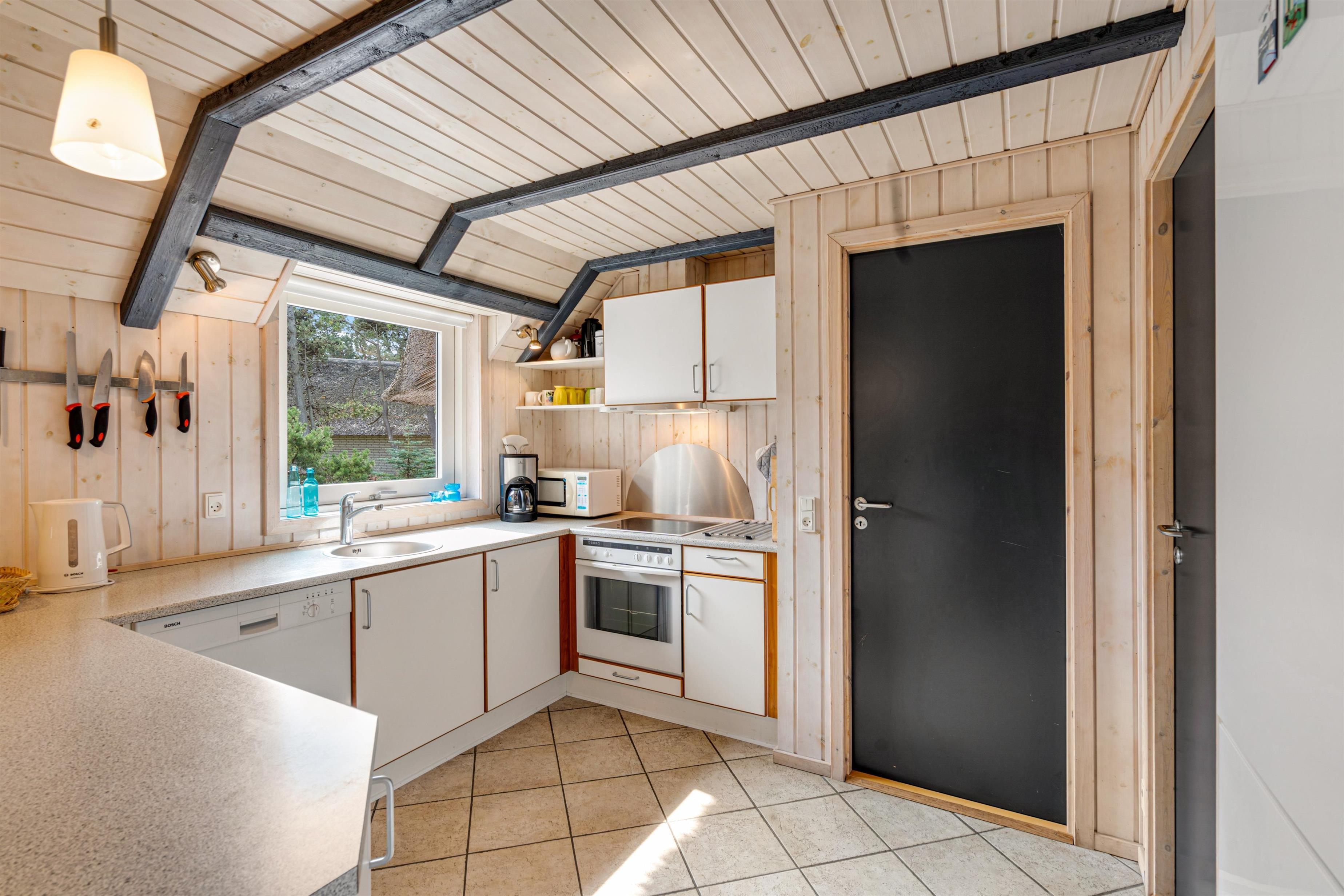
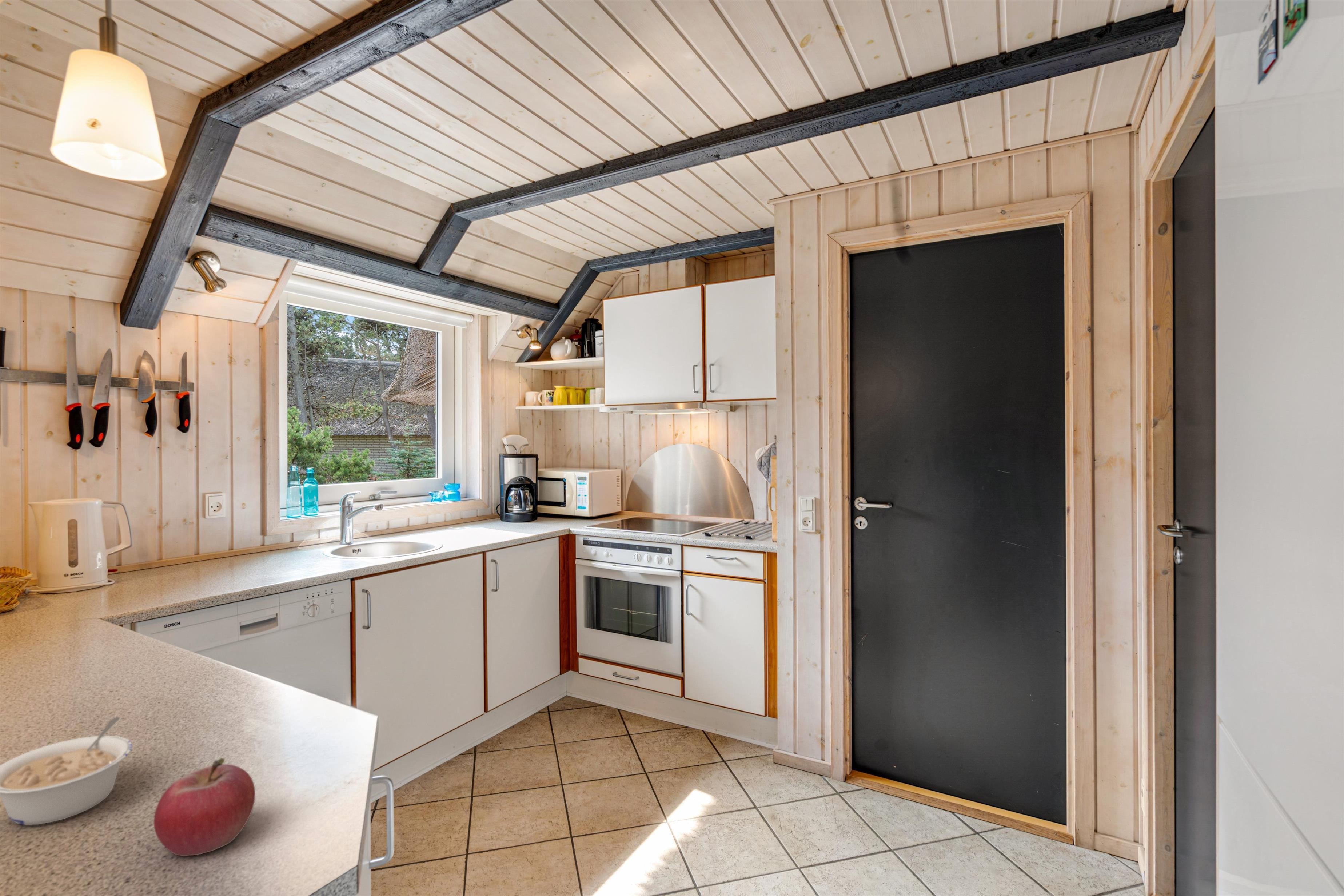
+ legume [0,717,133,825]
+ fruit [153,758,256,856]
